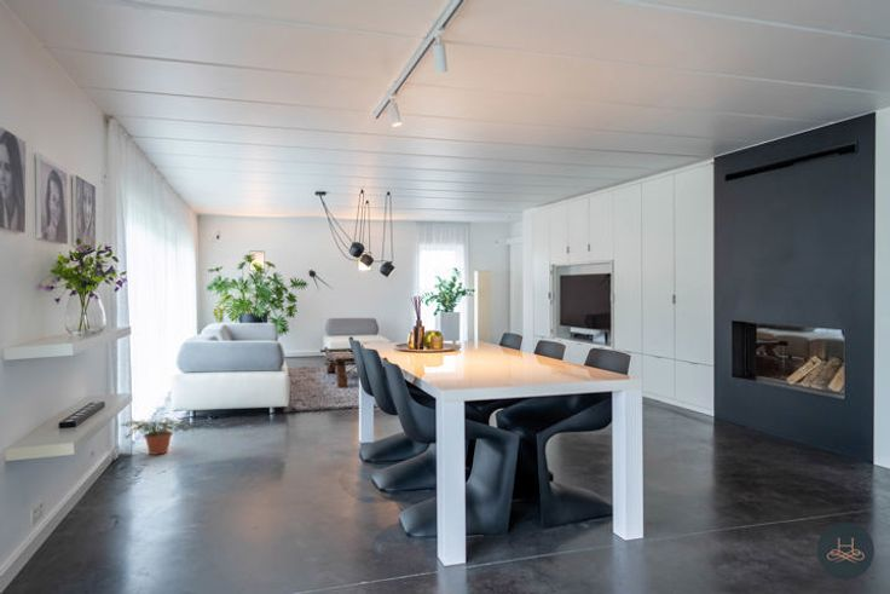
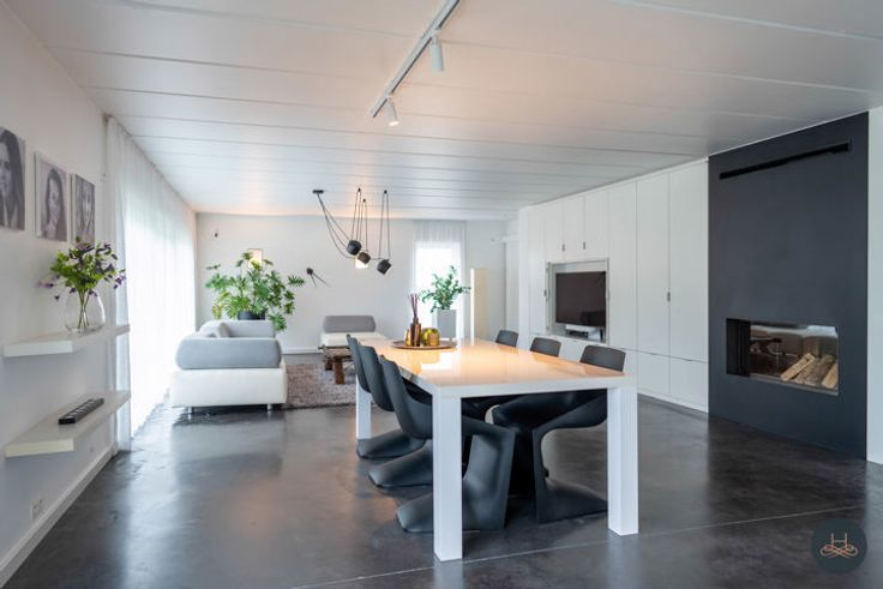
- potted plant [120,416,195,456]
